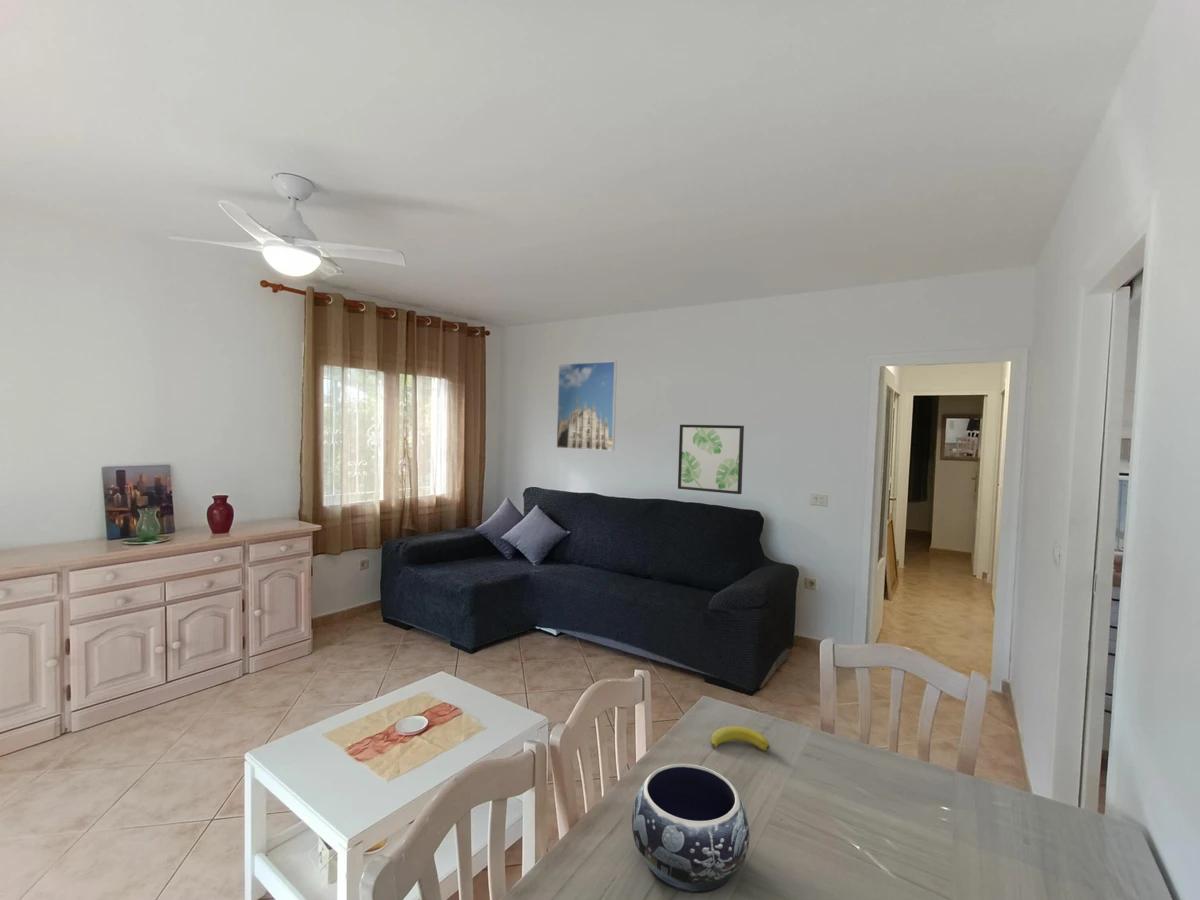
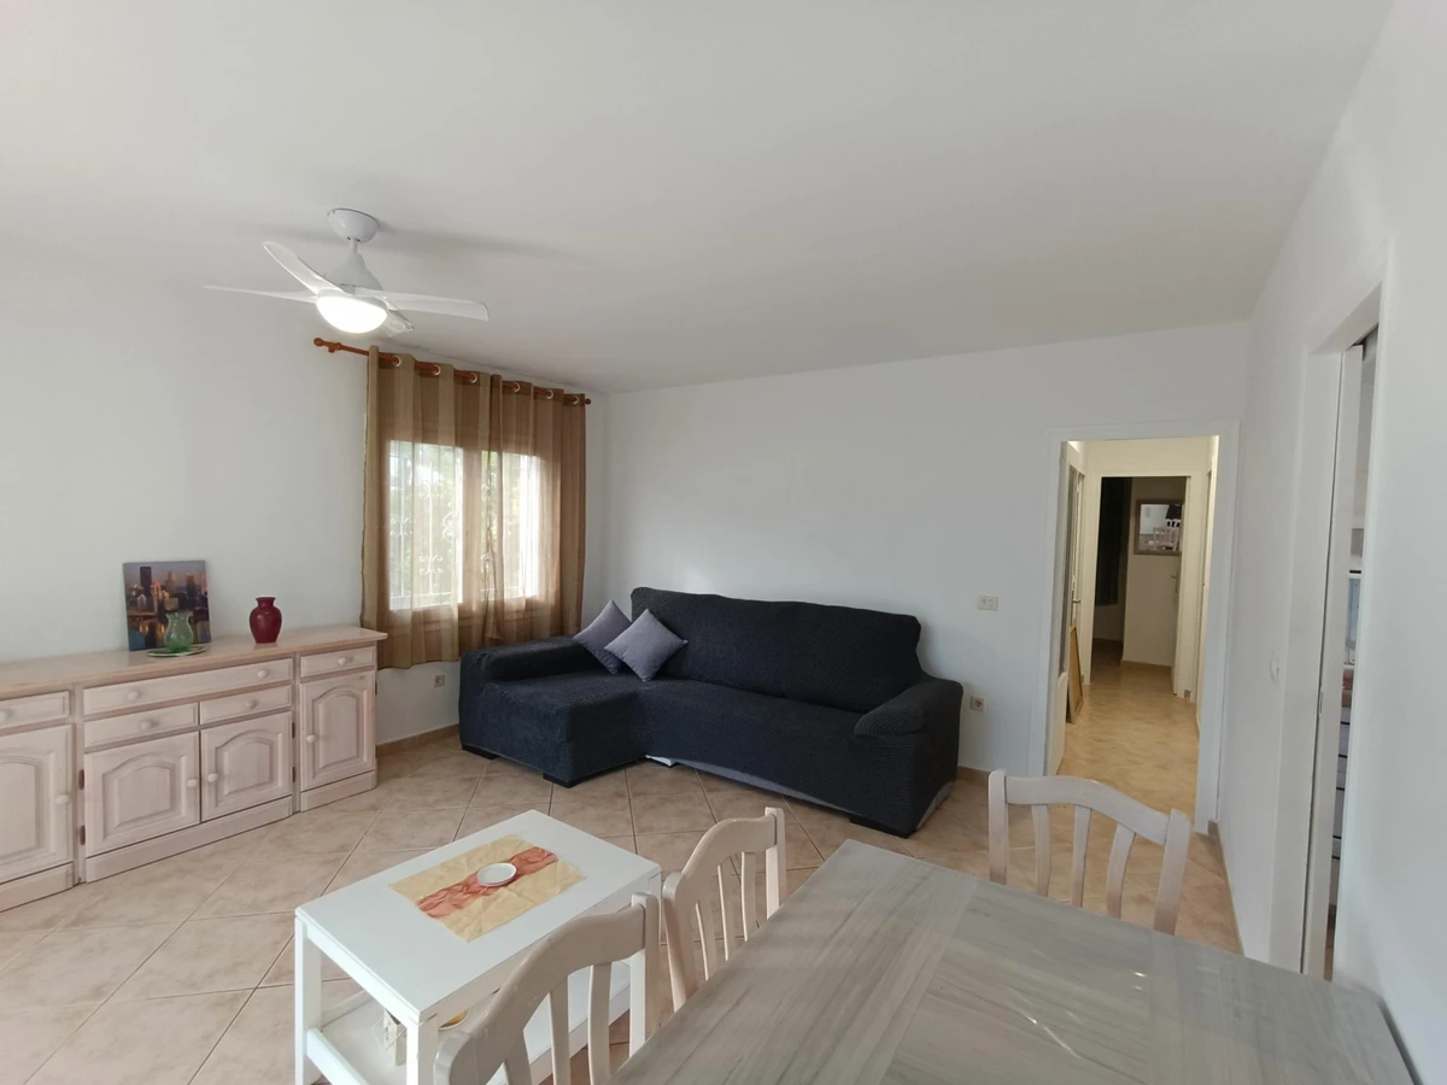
- wall art [677,424,745,495]
- banana [710,725,771,752]
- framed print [556,360,618,452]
- decorative bowl [631,763,750,894]
